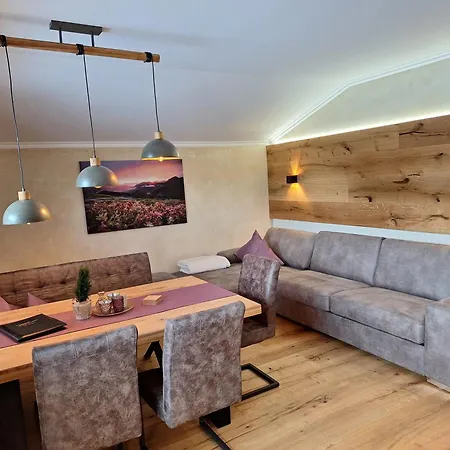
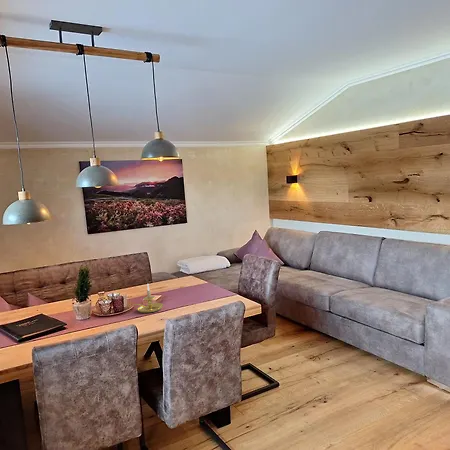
+ candle holder [134,284,164,314]
